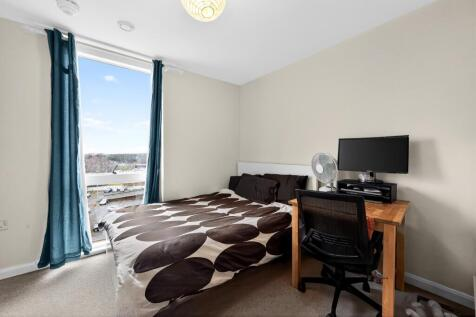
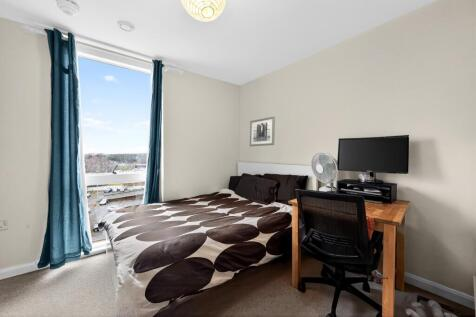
+ wall art [249,116,276,147]
